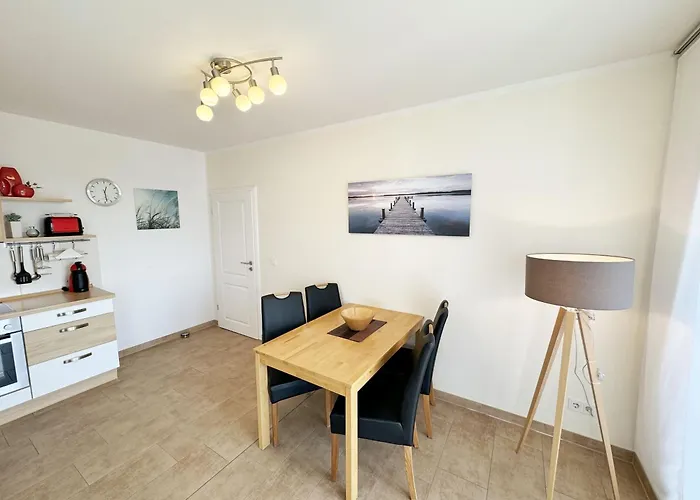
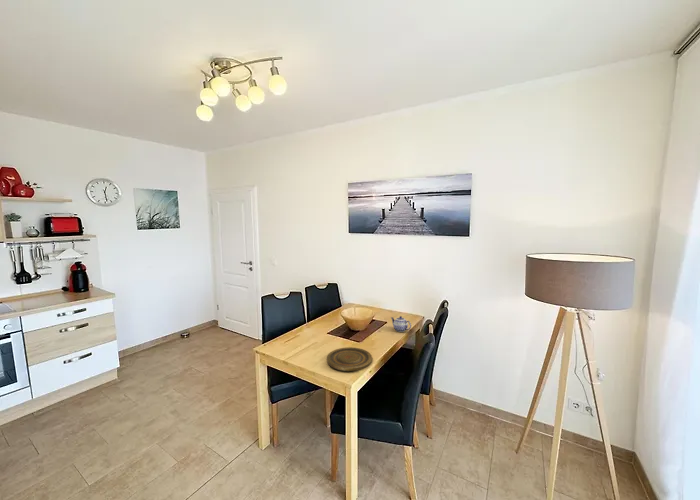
+ plate [326,346,373,372]
+ teapot [390,315,412,333]
